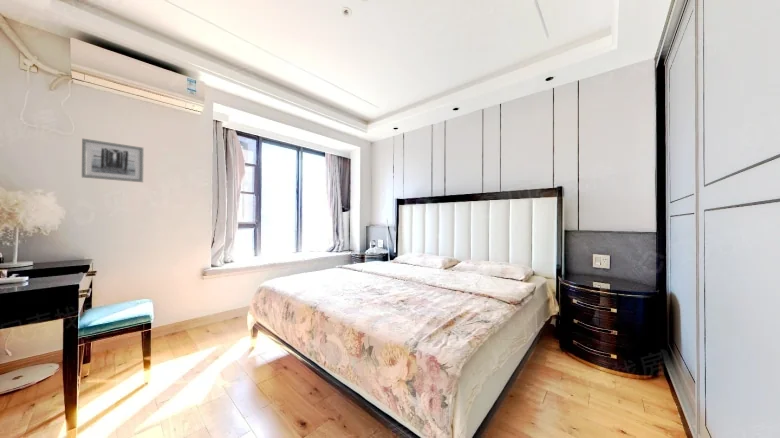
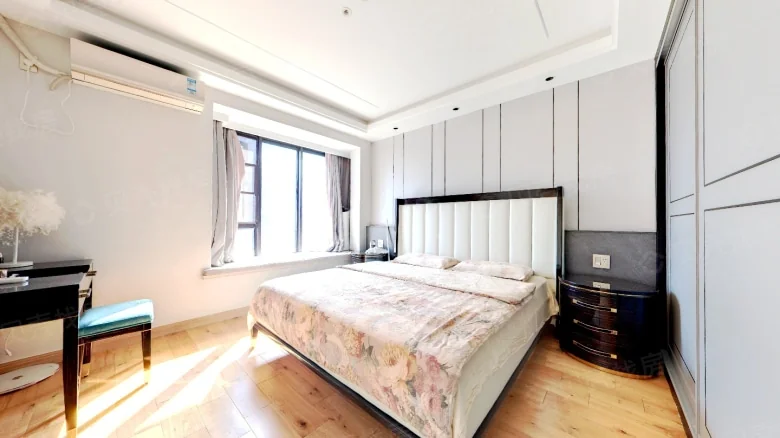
- wall art [81,137,145,183]
